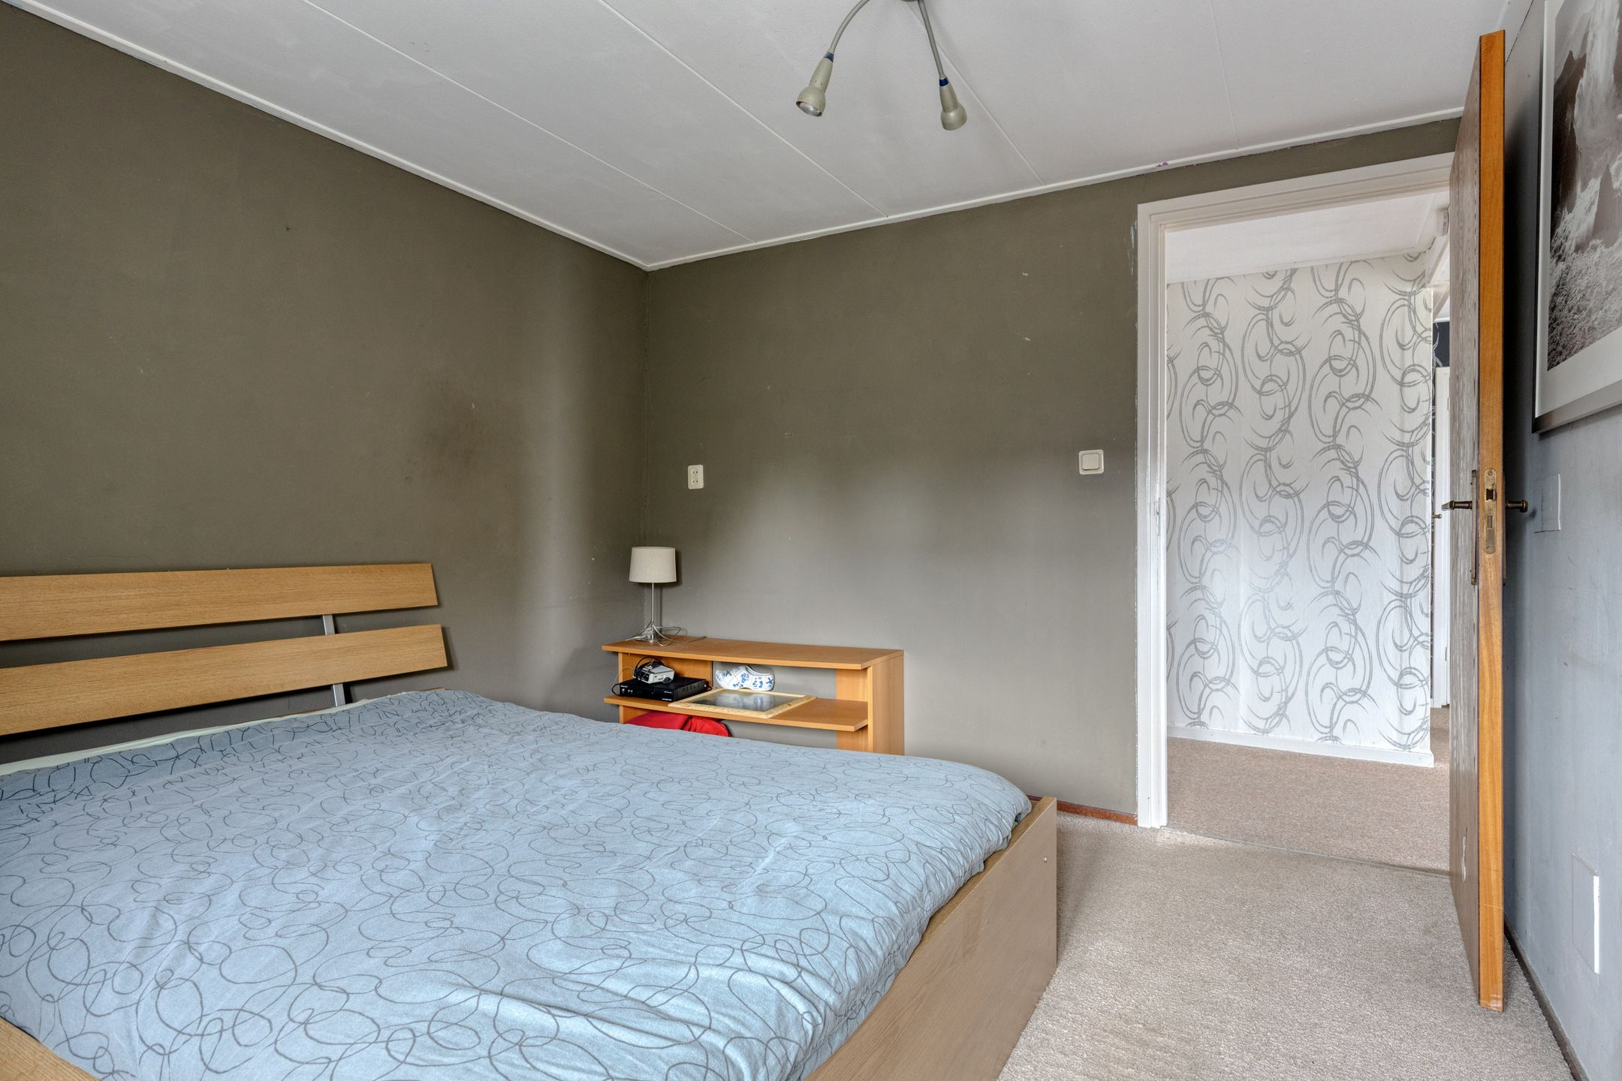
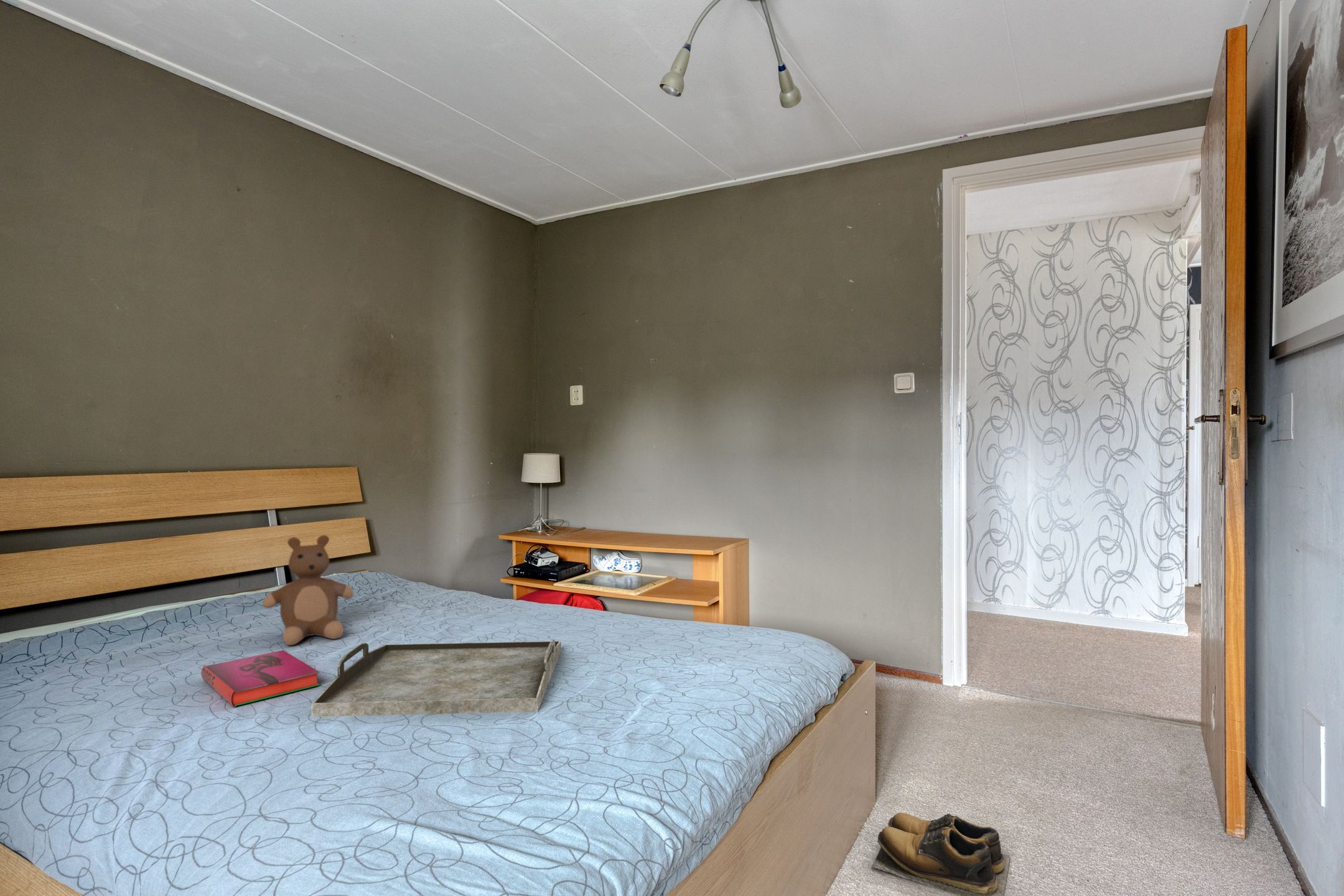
+ teddy bear [262,534,355,646]
+ serving tray [310,639,562,717]
+ shoes [871,812,1010,896]
+ hardback book [201,650,320,707]
